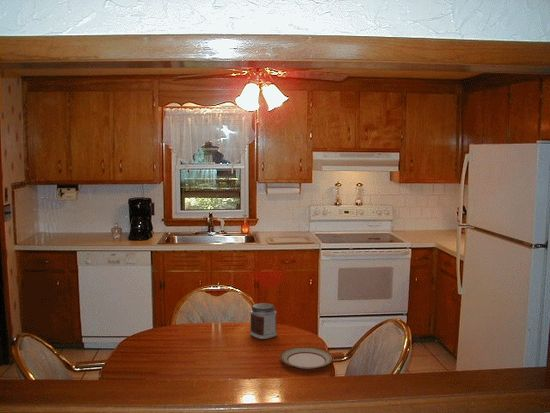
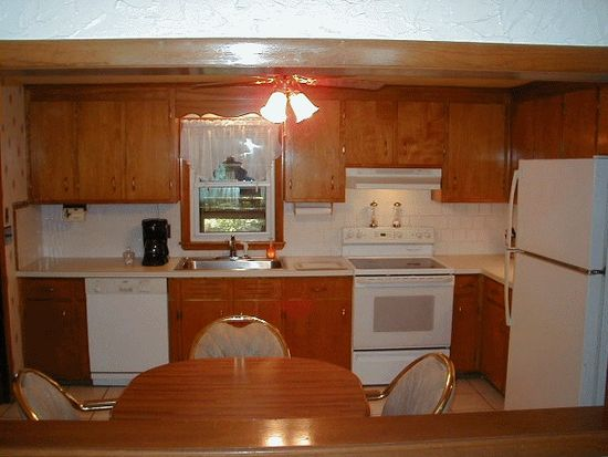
- plate [279,346,334,370]
- jar [249,302,278,340]
